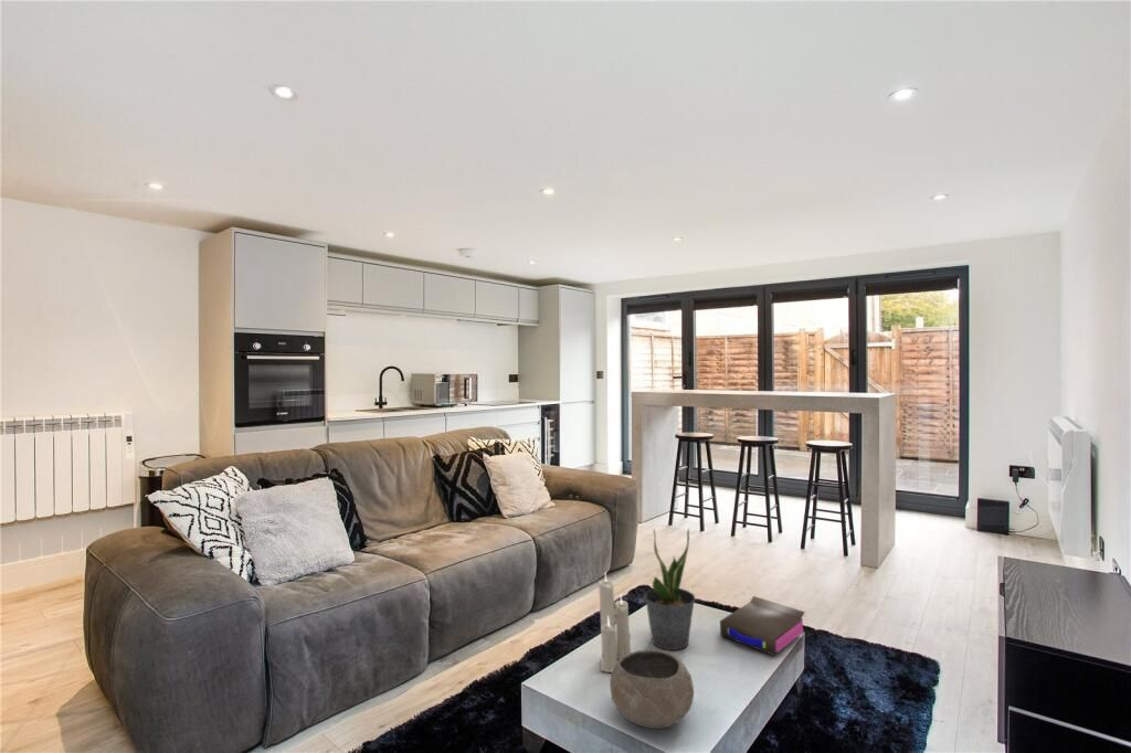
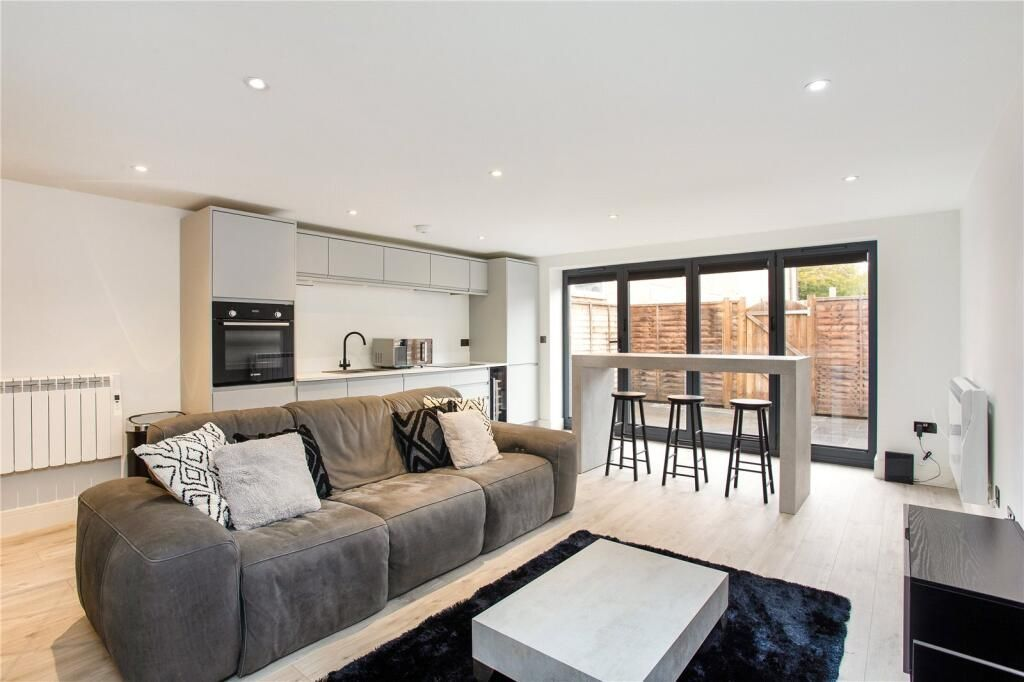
- book [719,595,806,657]
- bowl [609,648,695,730]
- potted plant [644,528,697,651]
- candle [598,573,633,674]
